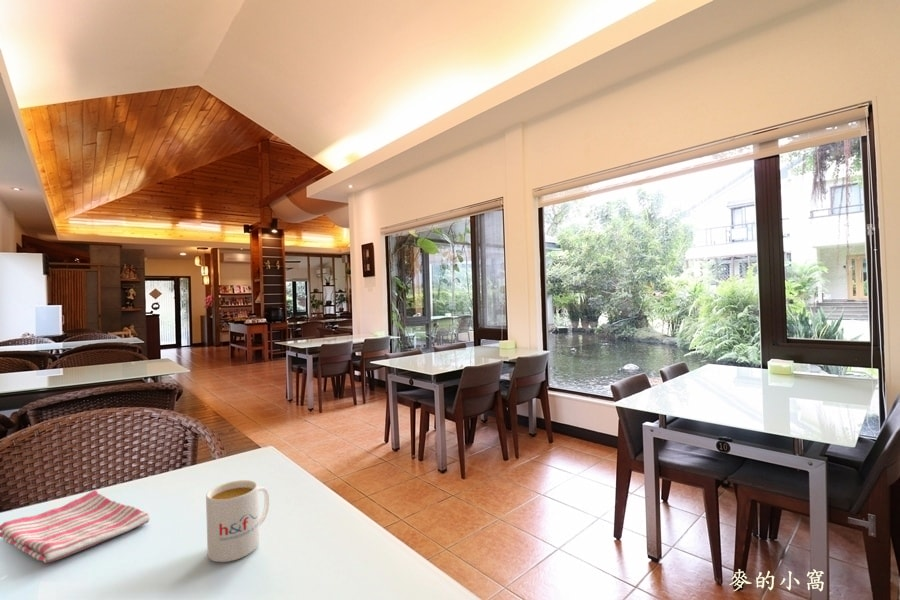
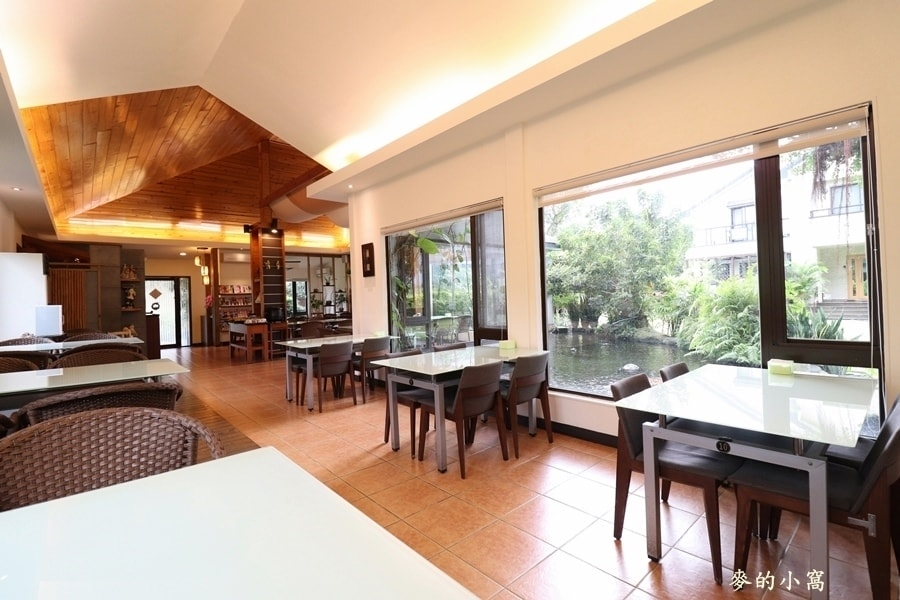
- dish towel [0,489,151,564]
- mug [205,479,270,563]
